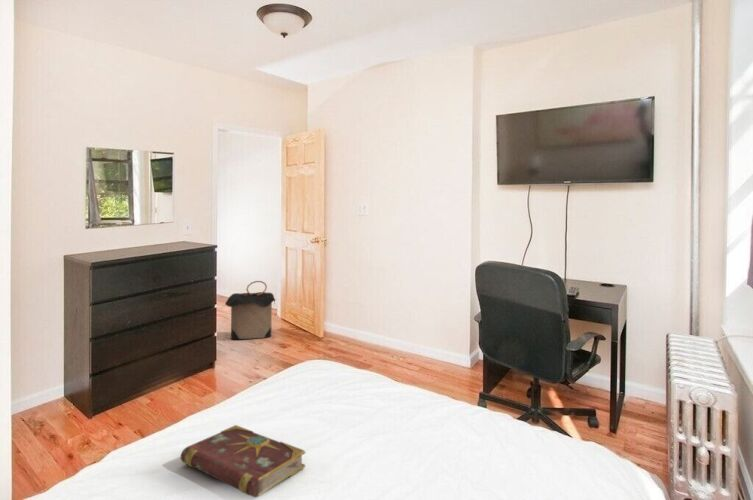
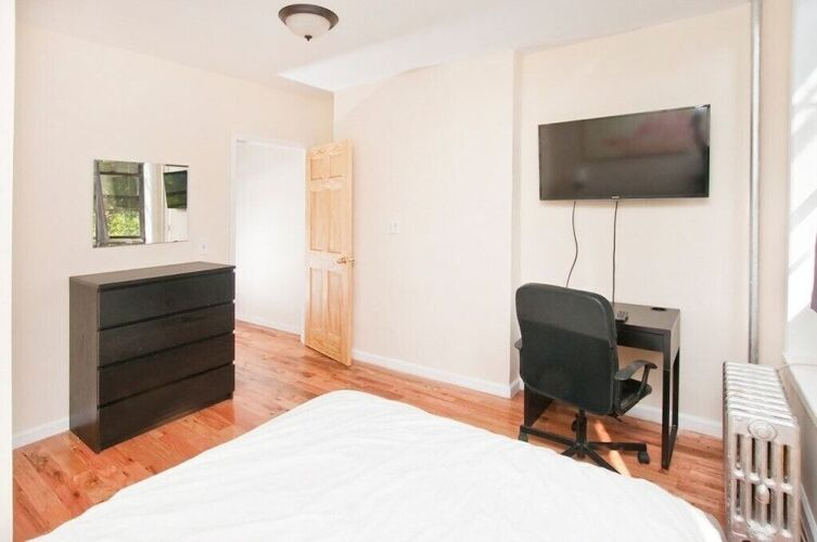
- book [179,424,307,498]
- laundry hamper [224,280,276,340]
